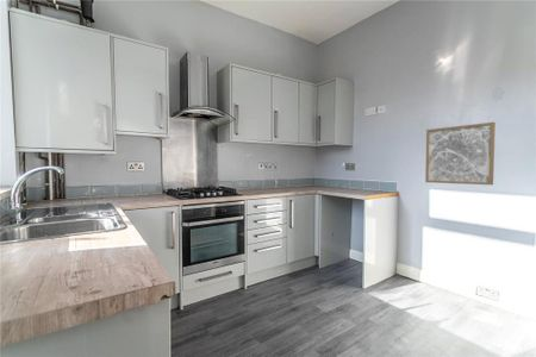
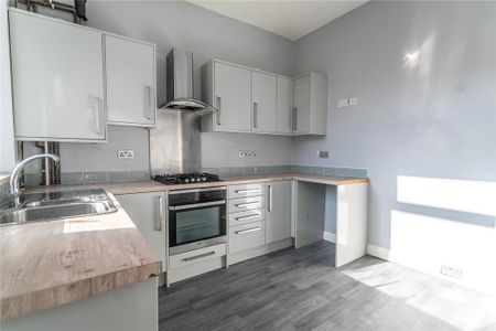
- wall art [424,121,497,186]
